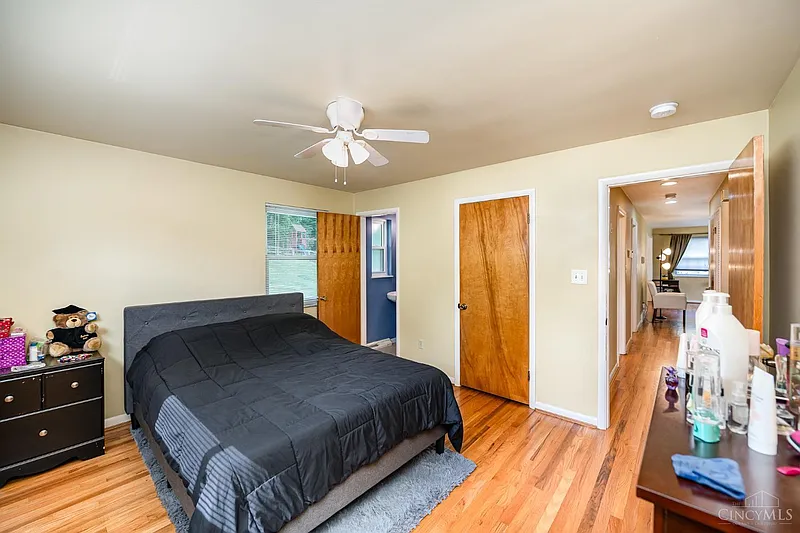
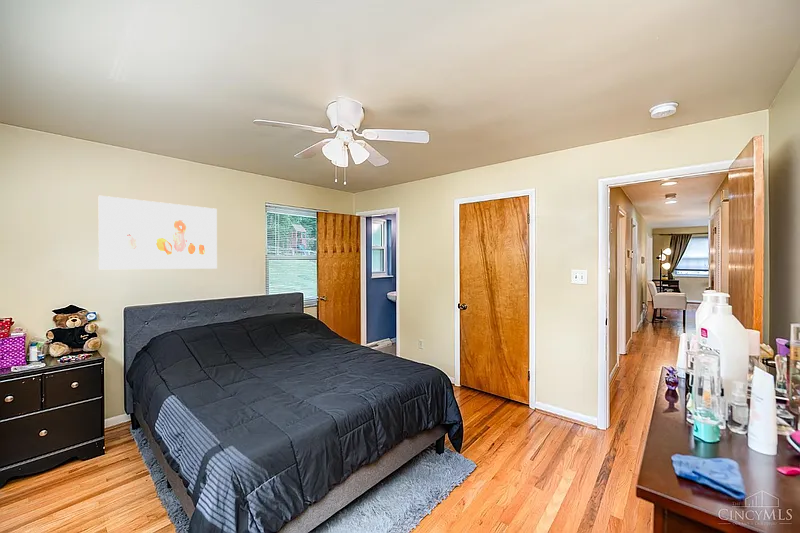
+ wall art [98,195,218,270]
